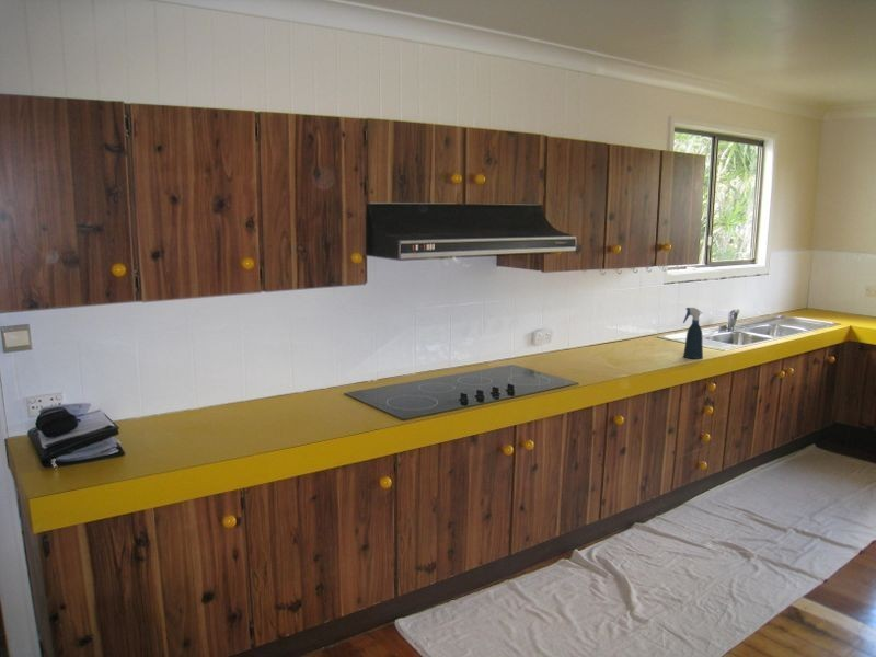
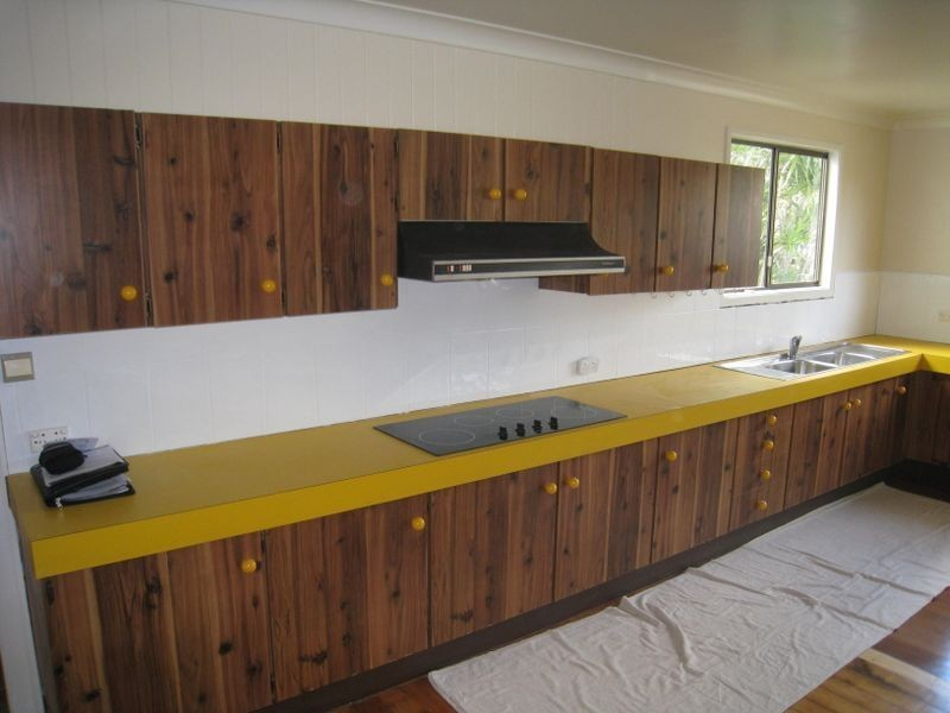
- spray bottle [682,307,704,360]
